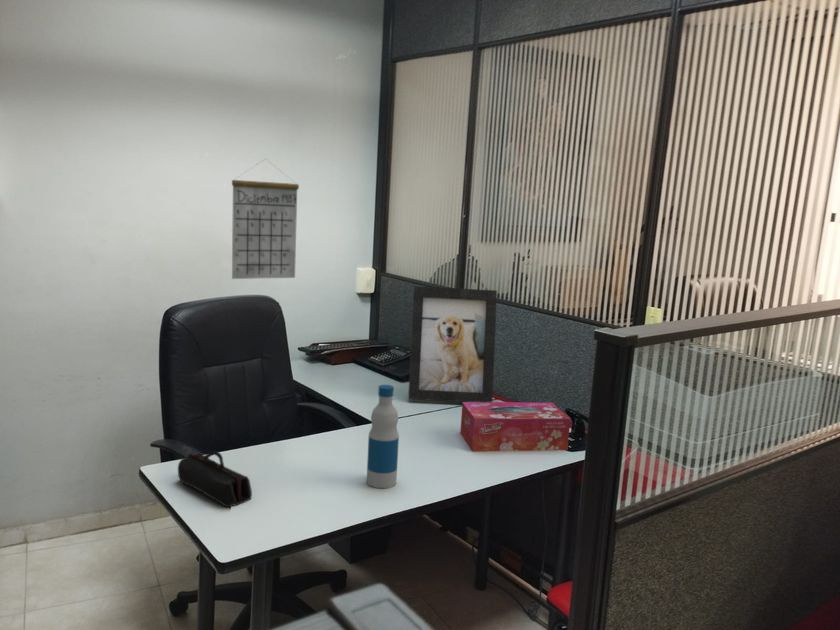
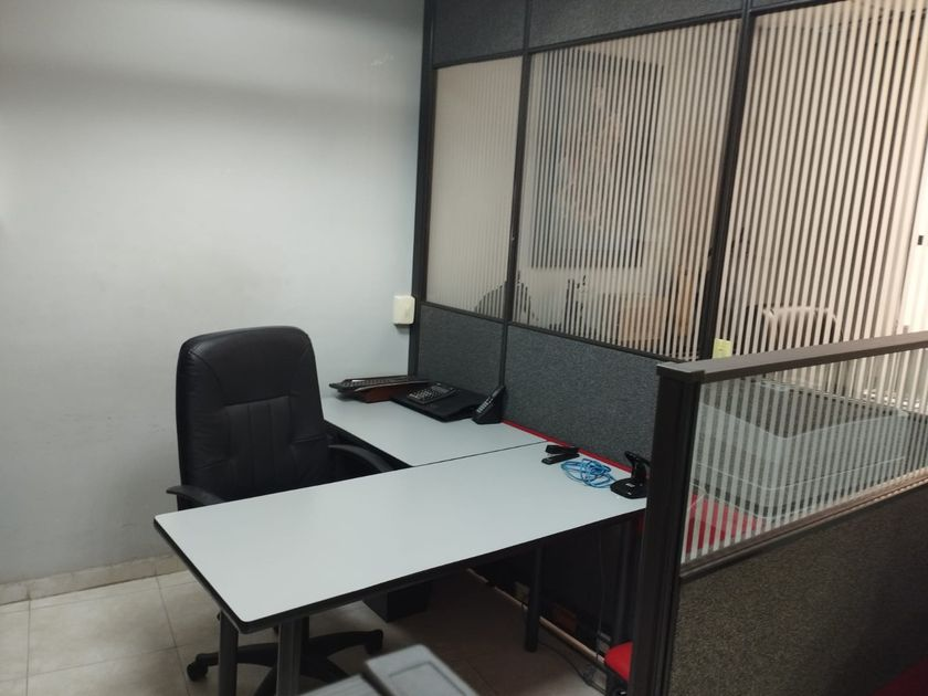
- pencil case [177,450,253,508]
- calendar [231,158,300,280]
- picture frame [407,285,498,403]
- tissue box [459,401,571,452]
- bottle [366,384,400,489]
